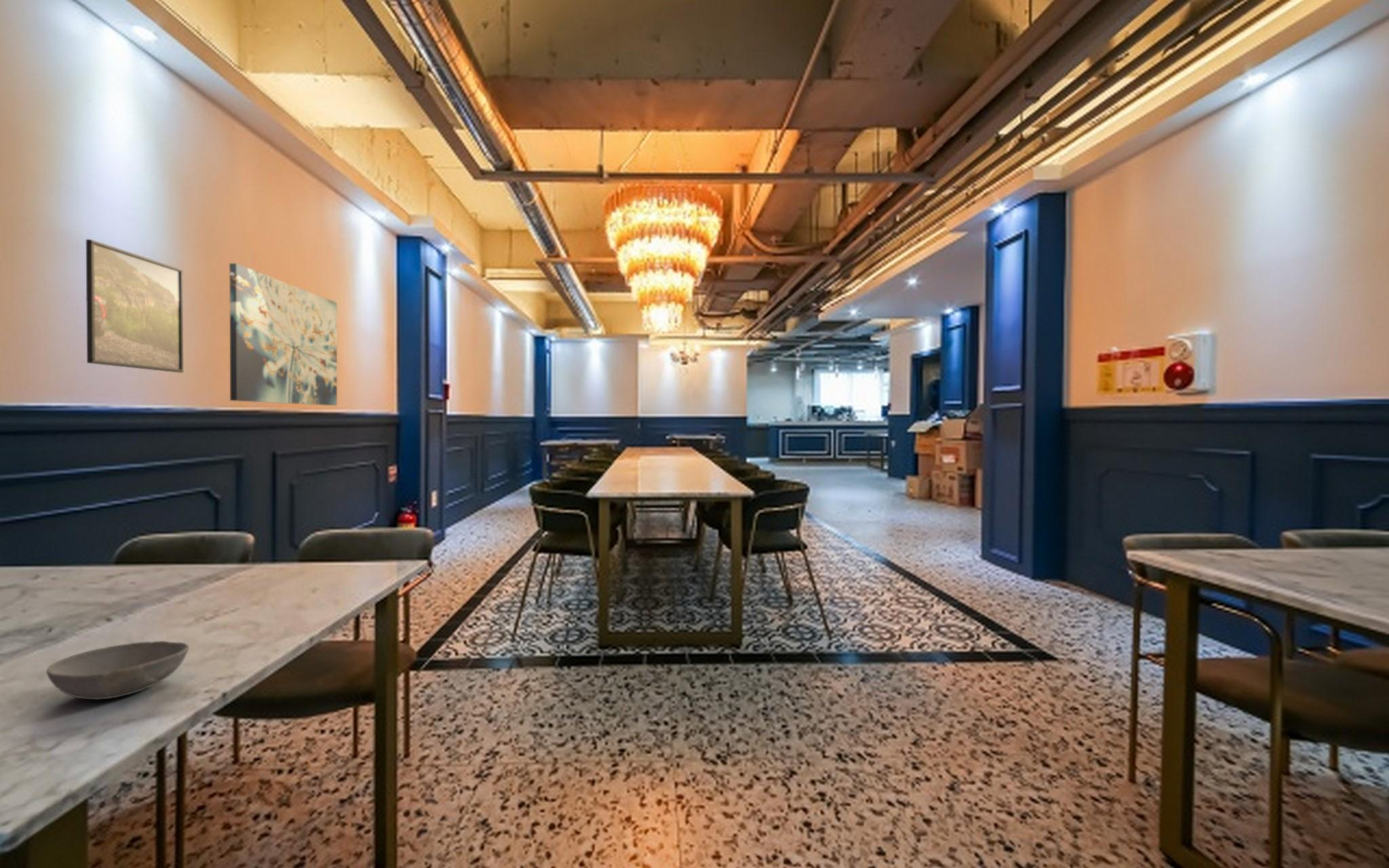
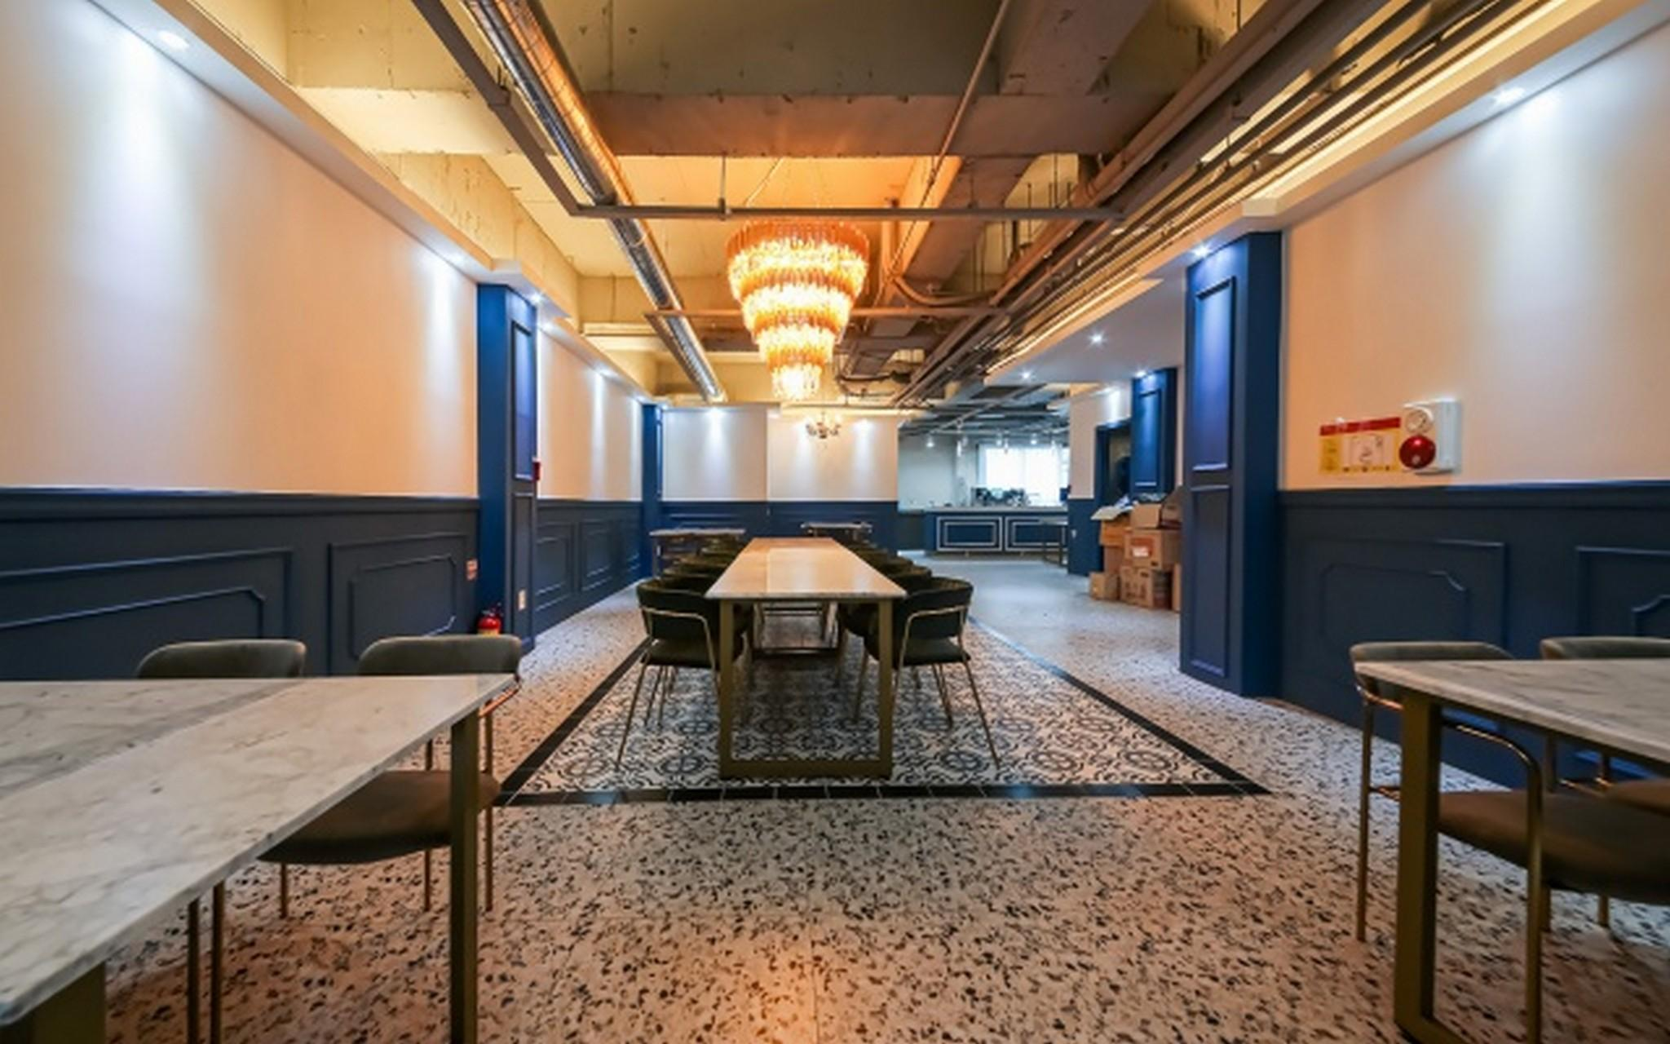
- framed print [85,239,184,374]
- wall art [229,262,338,406]
- bowl [45,640,190,701]
